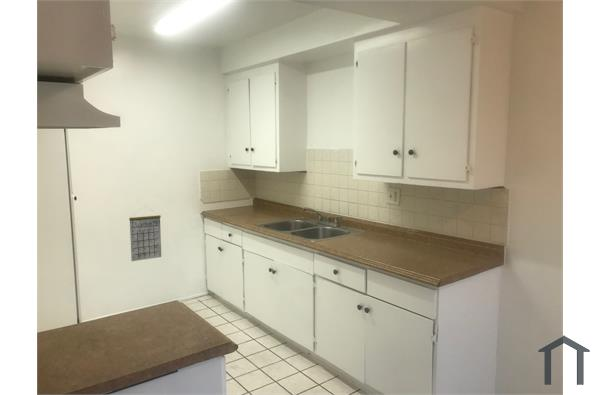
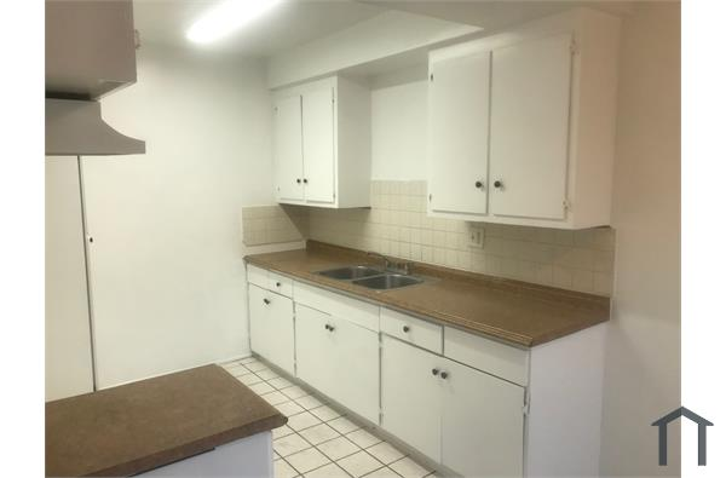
- calendar [128,206,162,262]
